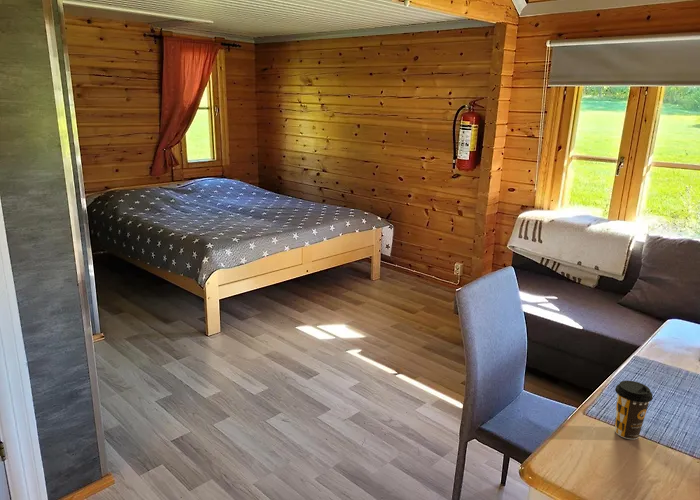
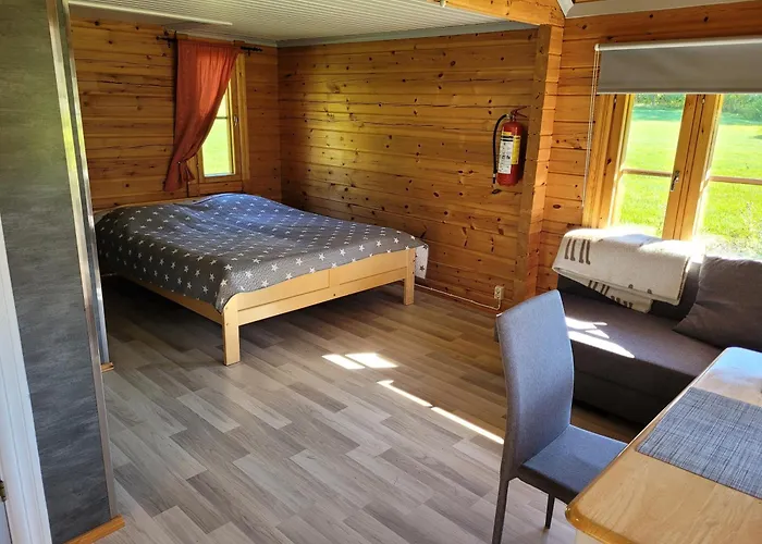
- coffee cup [614,380,654,440]
